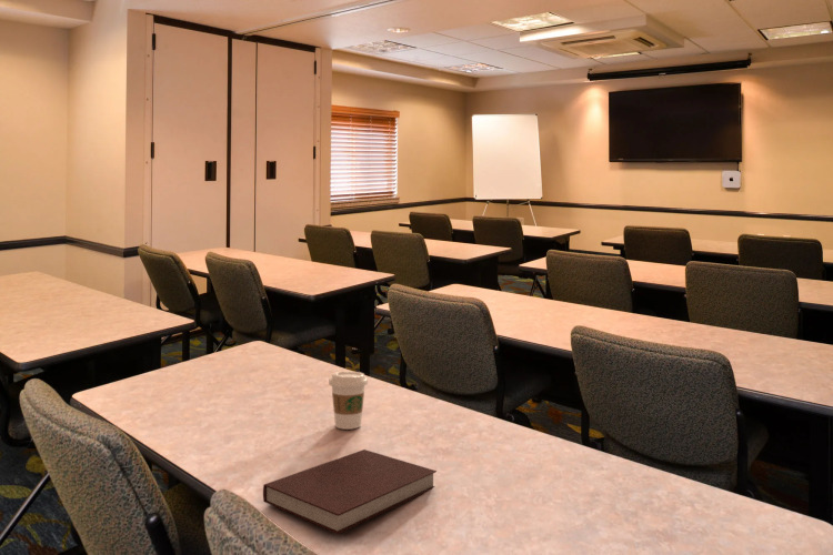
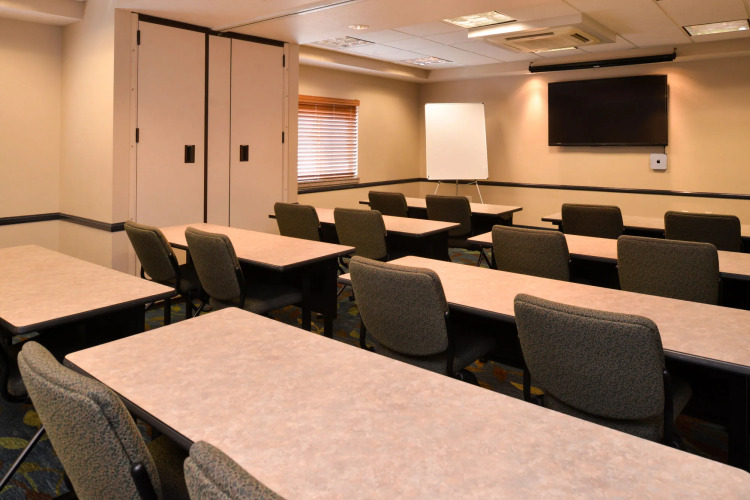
- coffee cup [328,370,369,431]
- notebook [262,448,438,535]
